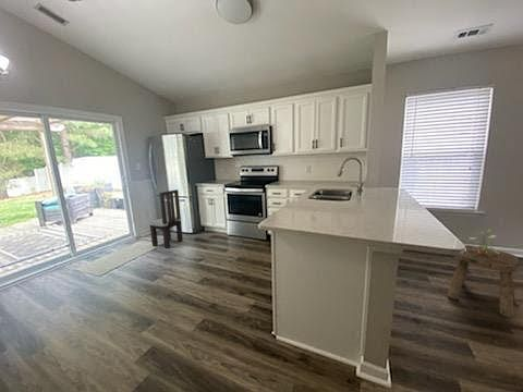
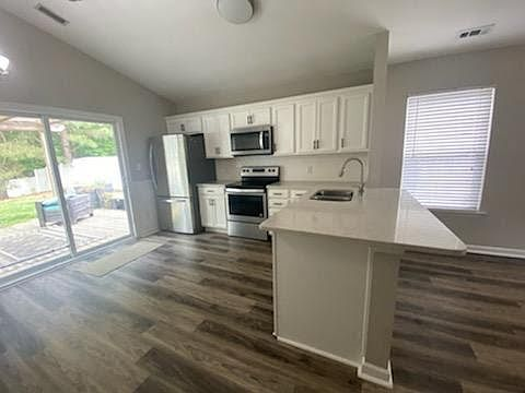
- stool [447,244,520,318]
- dining chair [148,188,184,249]
- potted plant [469,228,499,255]
